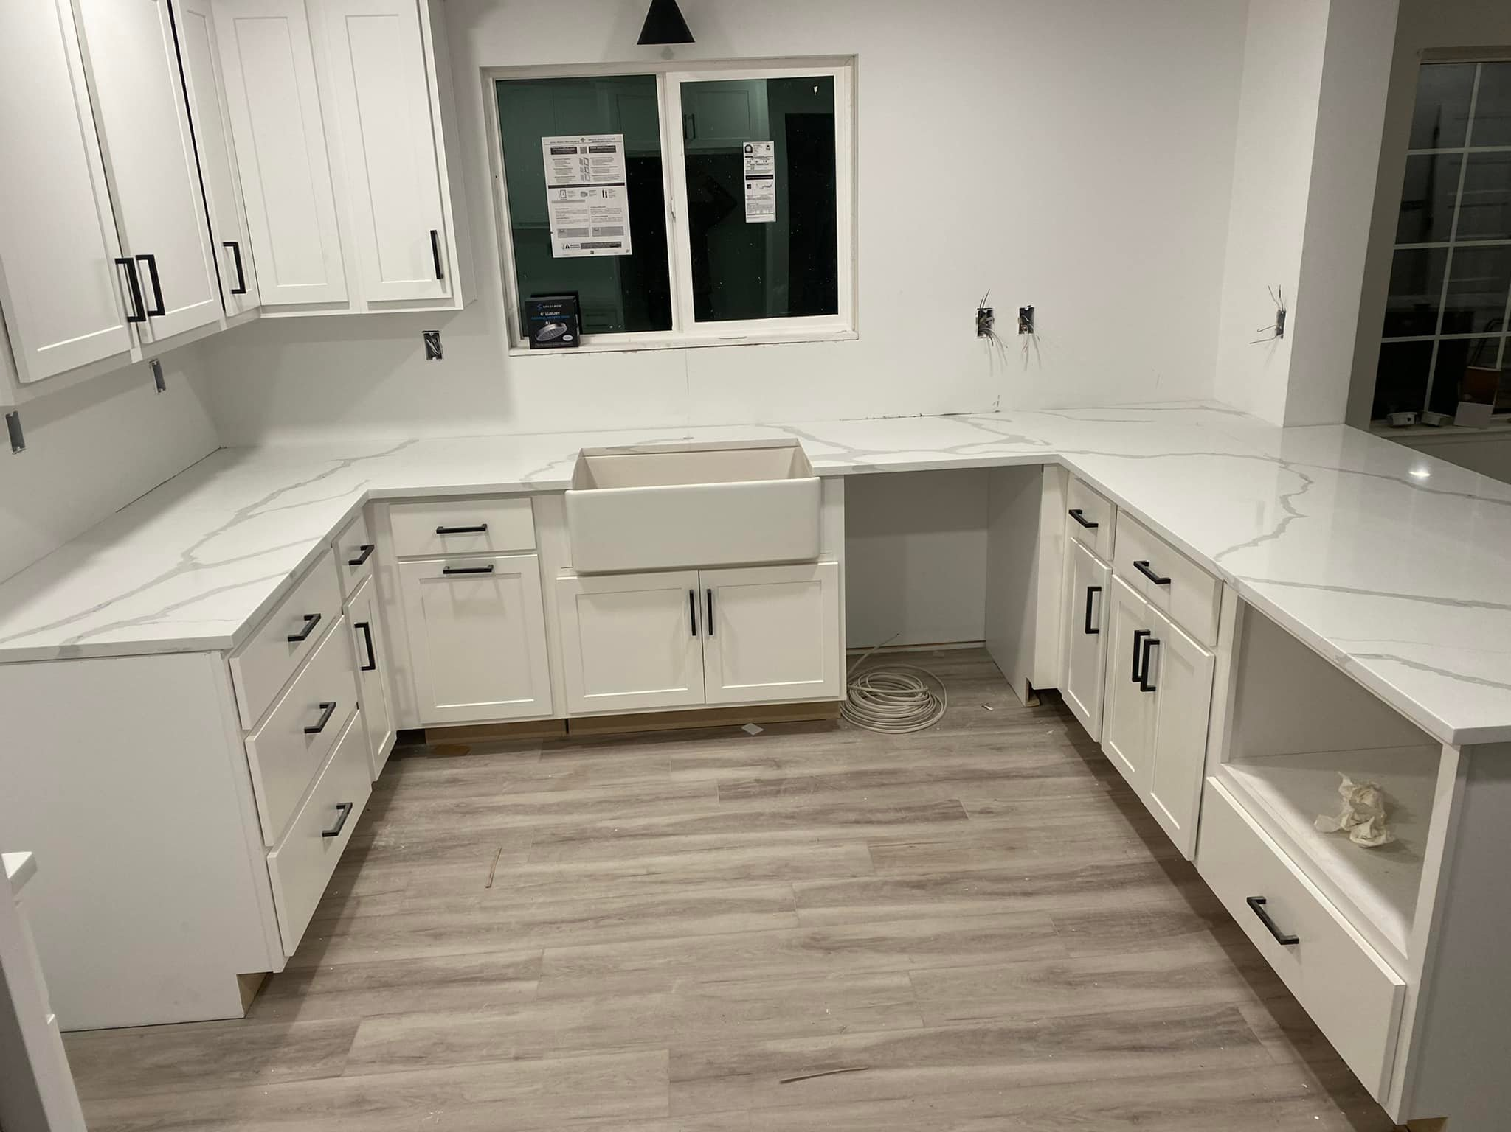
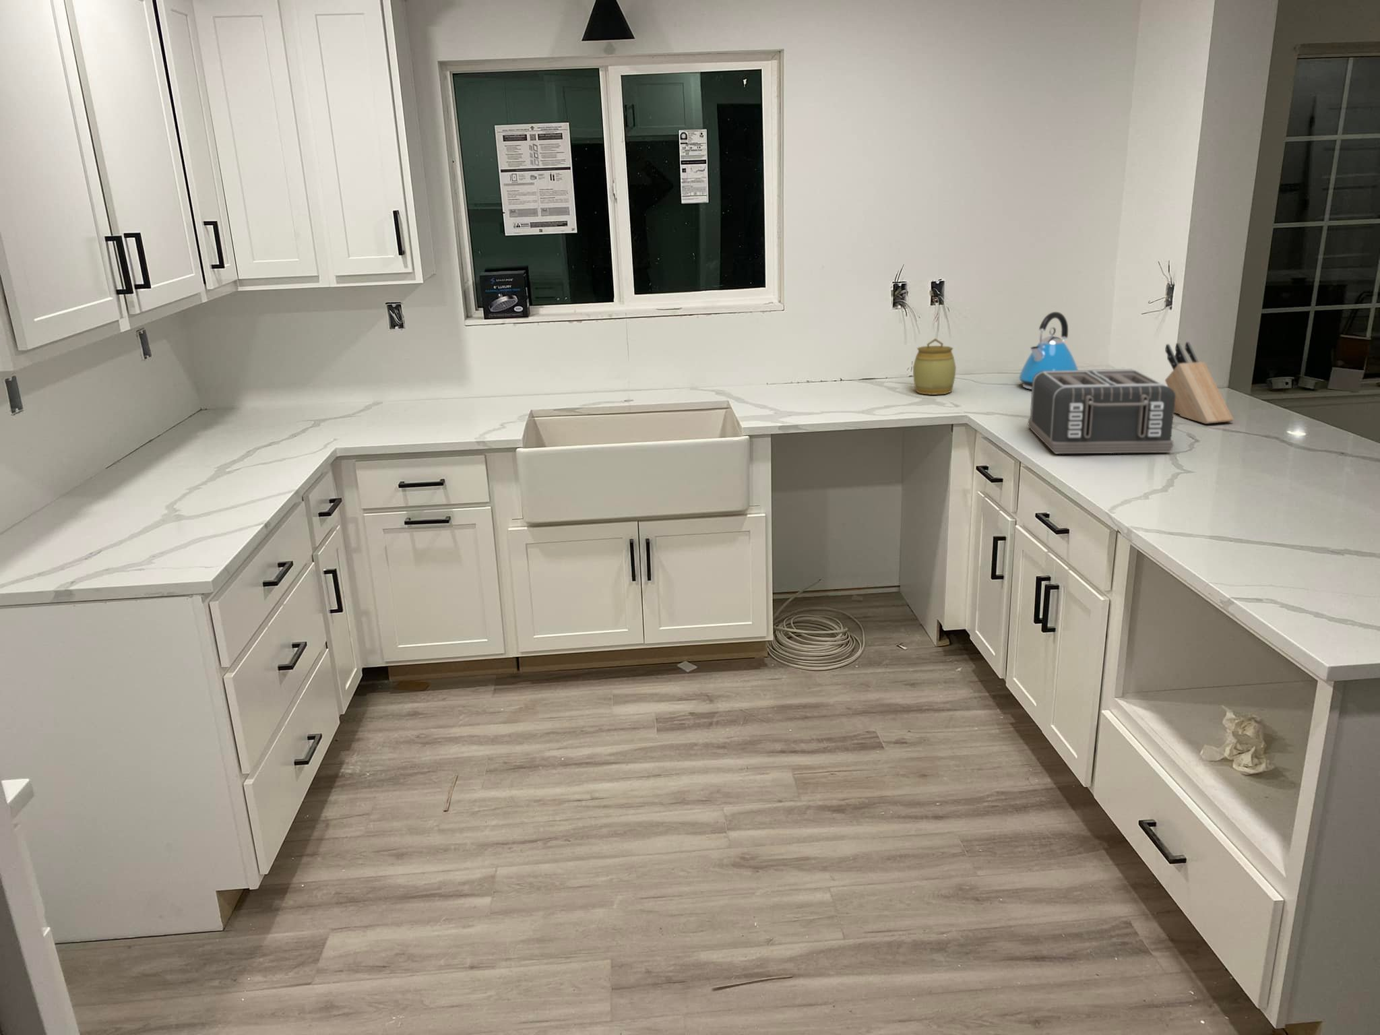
+ jar [913,338,957,396]
+ kettle [1018,311,1079,390]
+ toaster [1028,369,1175,454]
+ knife block [1165,341,1234,424]
